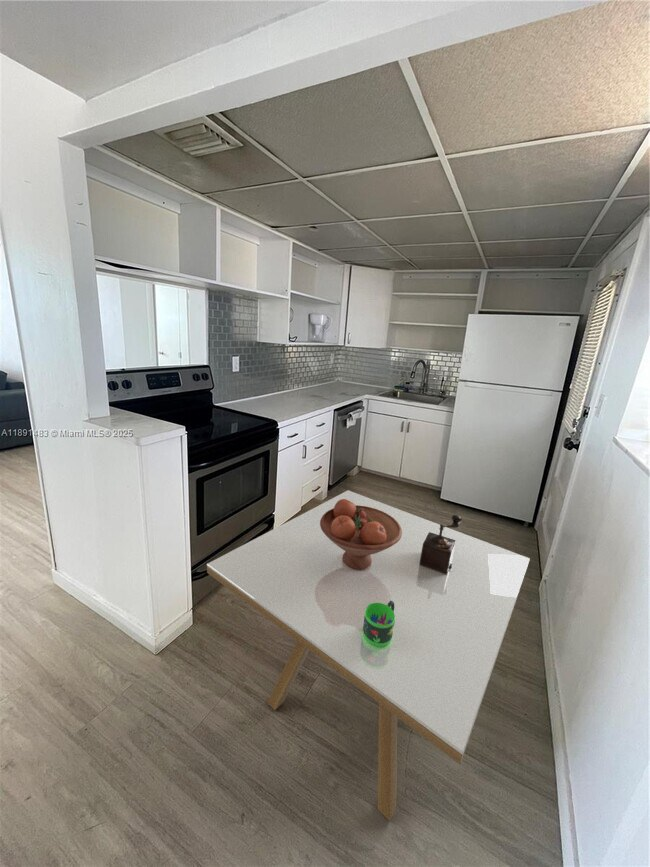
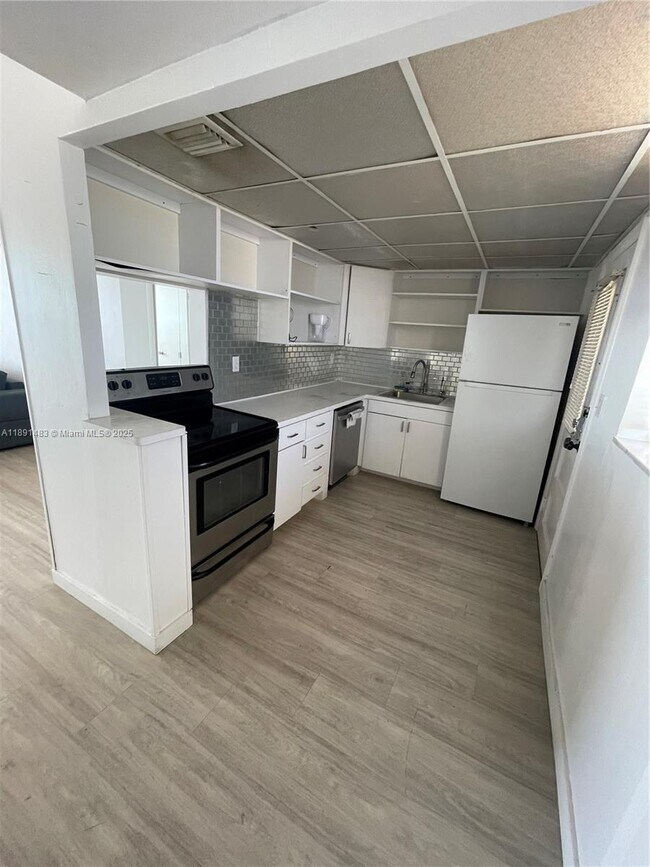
- fruit bowl [320,499,402,569]
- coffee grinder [420,514,463,575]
- mug [363,601,395,647]
- dining table [206,489,531,822]
